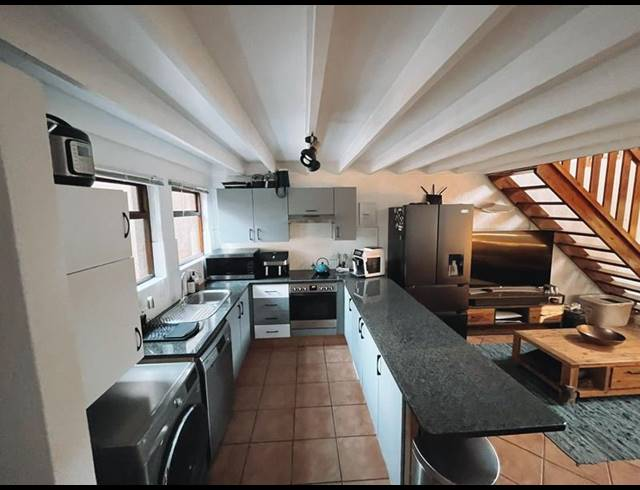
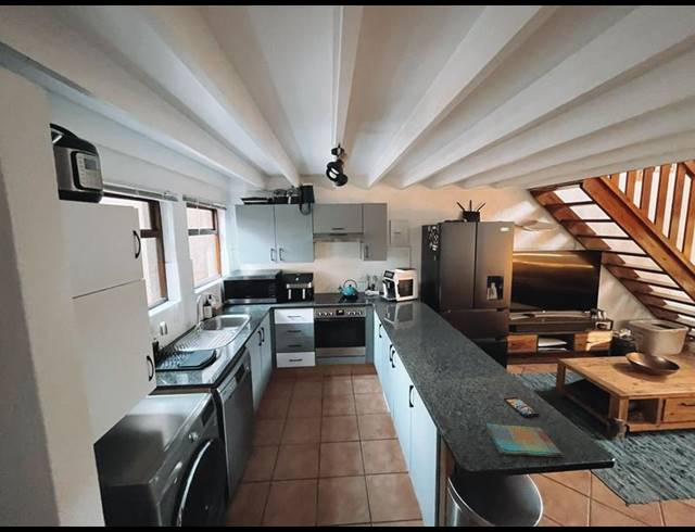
+ dish towel [484,422,564,458]
+ smartphone [503,396,541,419]
